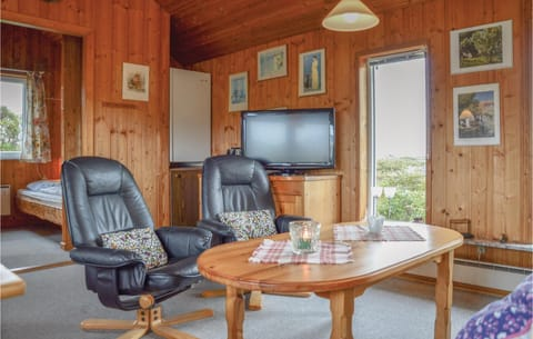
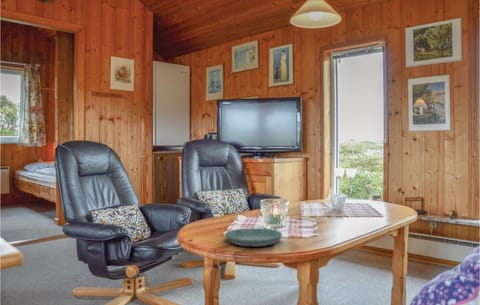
+ saucer [224,227,283,247]
